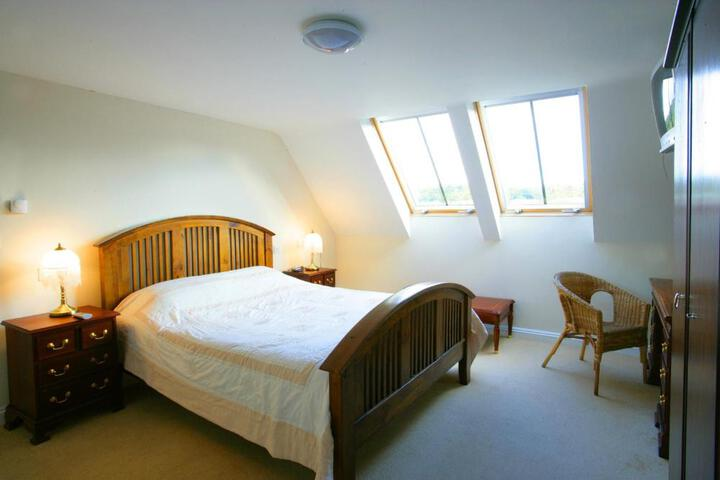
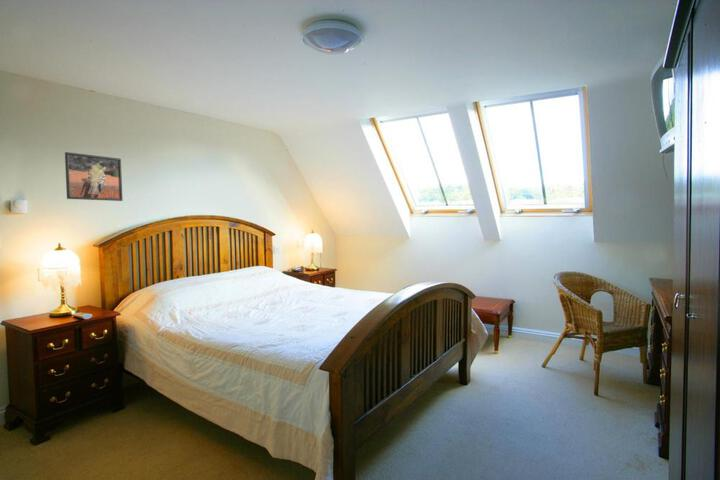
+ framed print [64,151,124,202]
